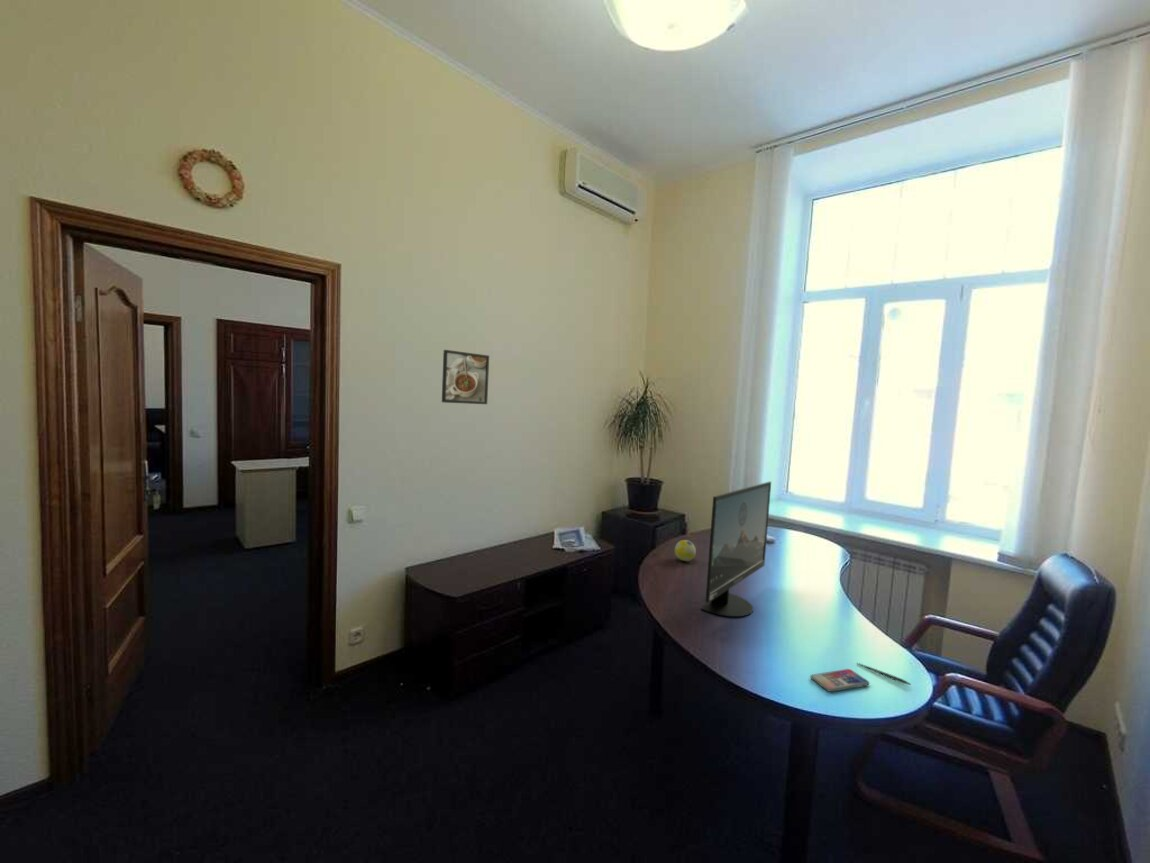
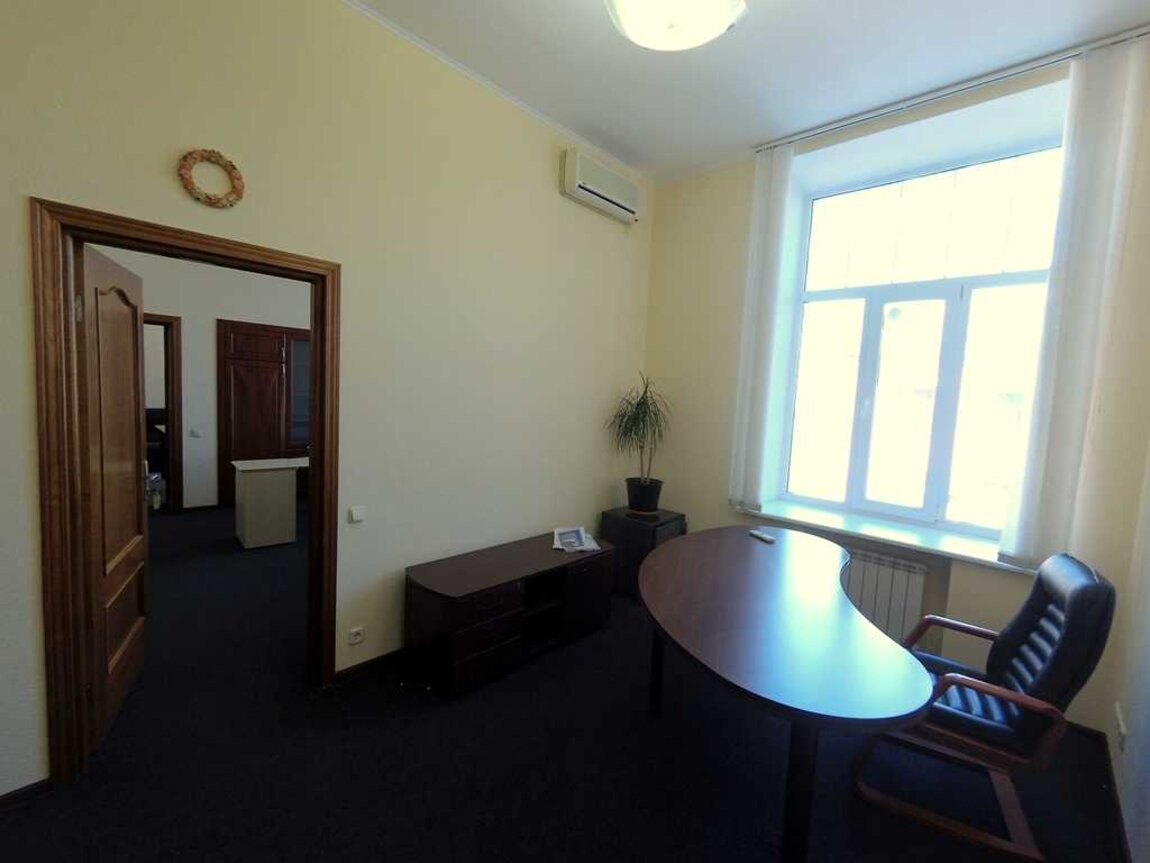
- smartphone [809,668,870,693]
- pen [856,662,912,686]
- decorative ball [674,539,697,562]
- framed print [441,349,490,405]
- monitor [700,480,772,618]
